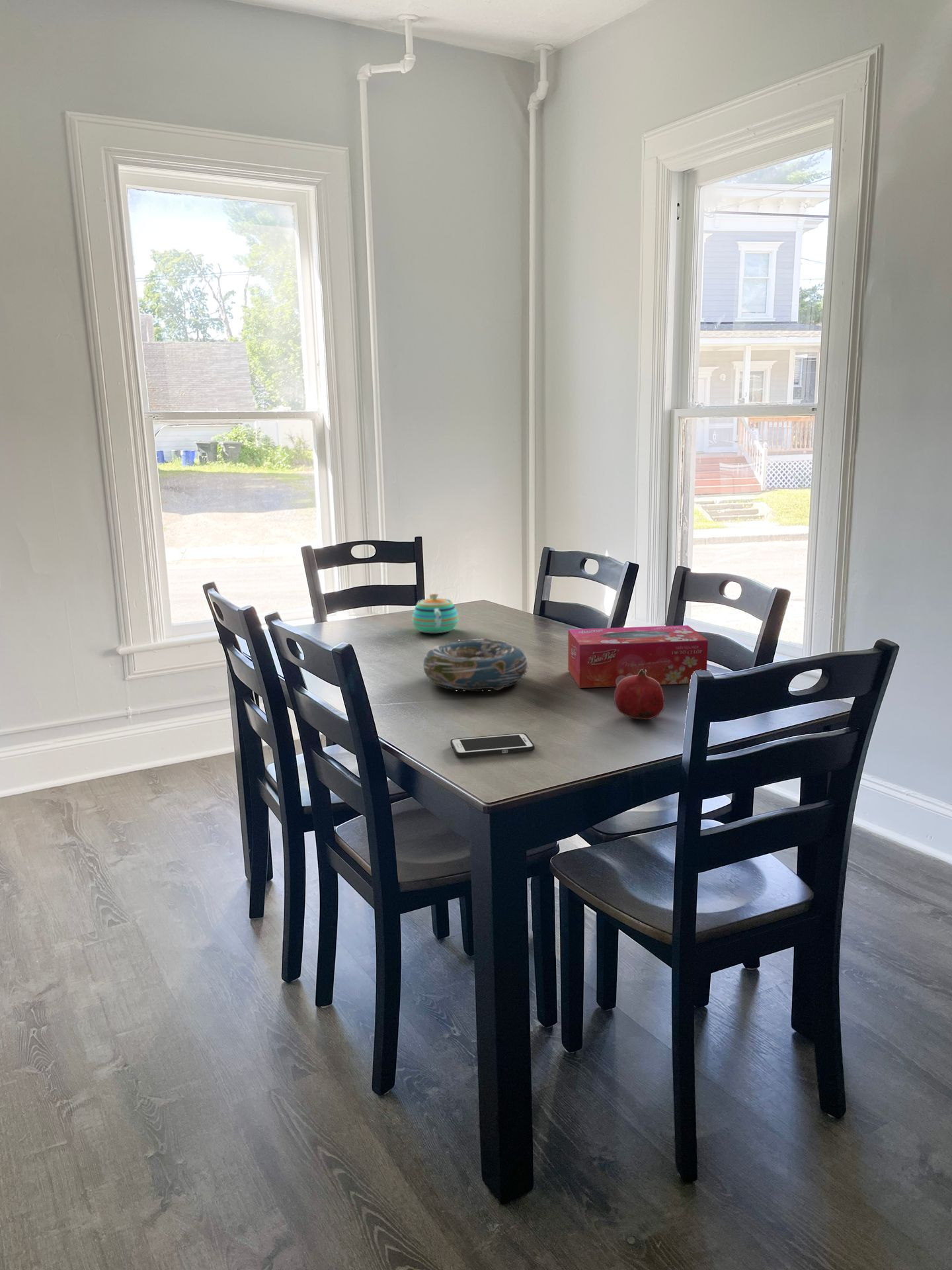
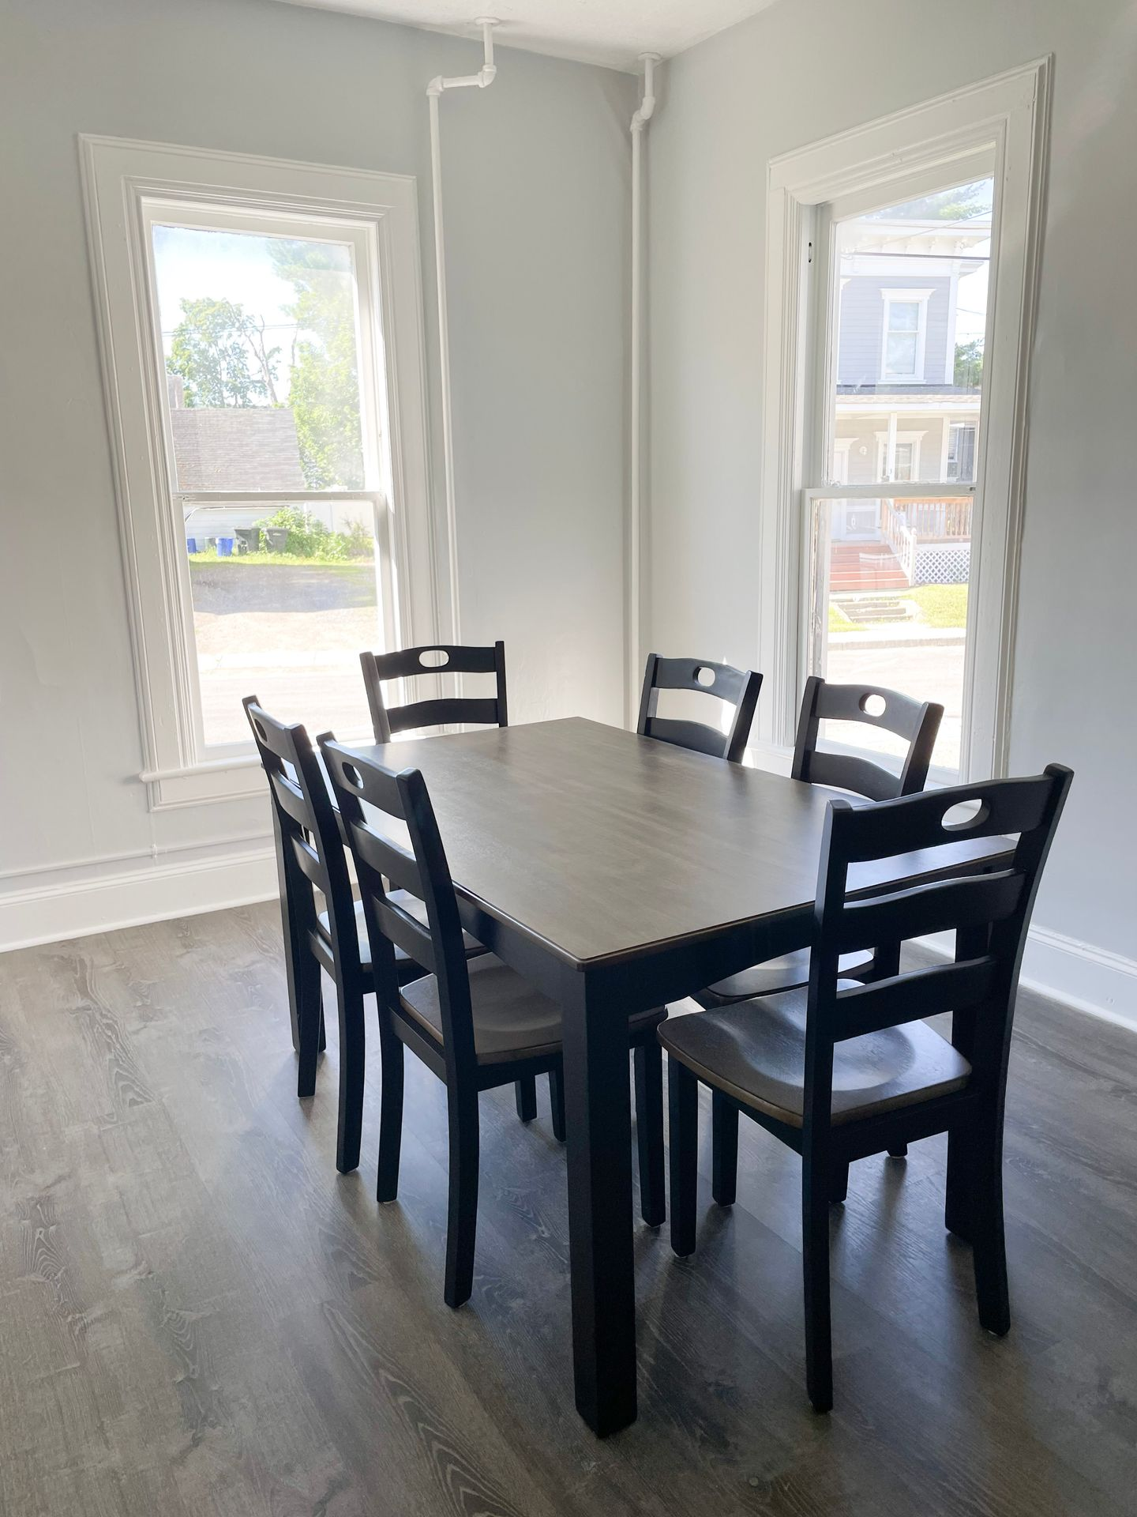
- tissue box [567,624,709,689]
- teapot [411,593,459,634]
- decorative bowl [422,638,530,692]
- fruit [613,669,666,720]
- cell phone [450,732,535,757]
